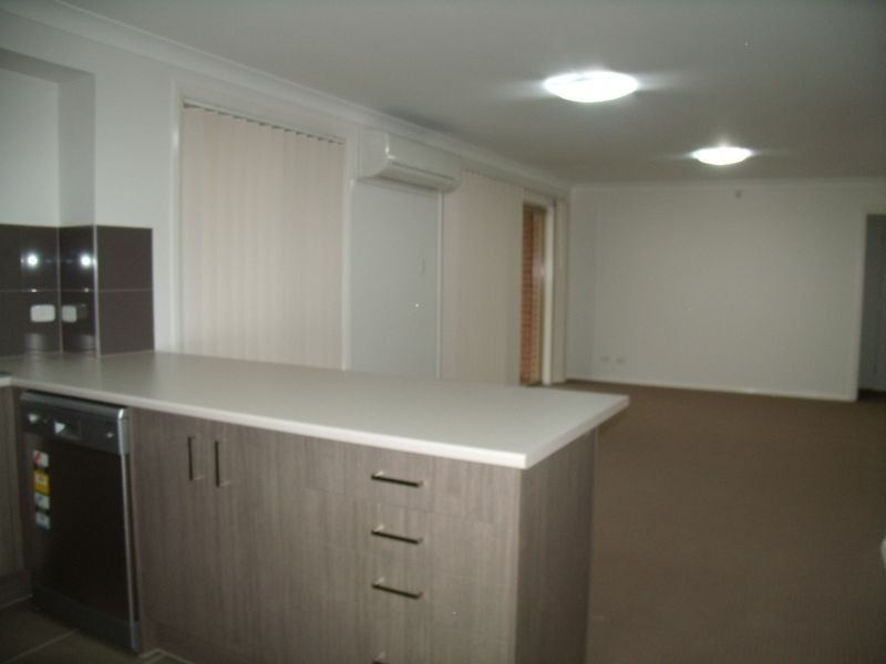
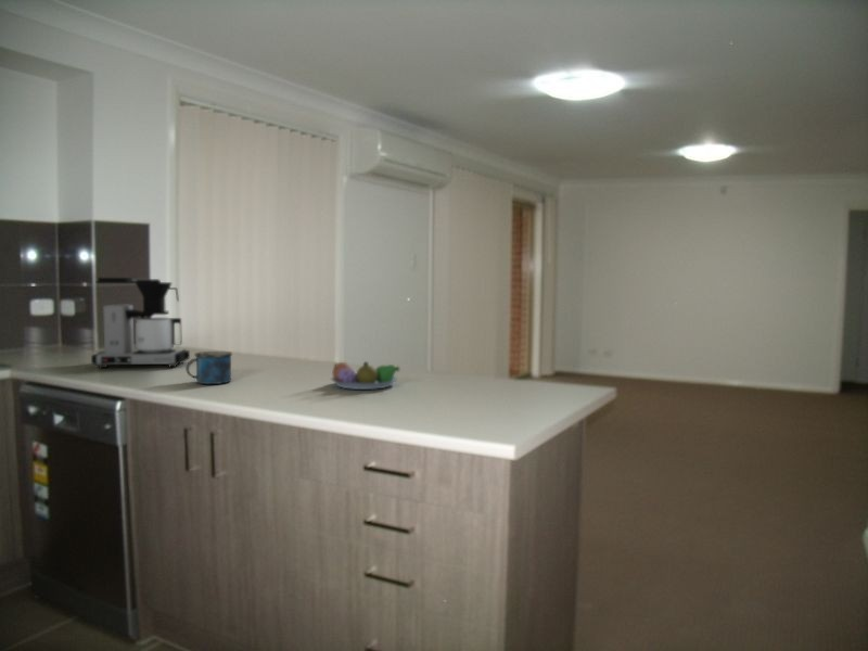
+ fruit bowl [330,360,400,391]
+ mug [184,350,233,385]
+ coffee maker [90,277,191,369]
